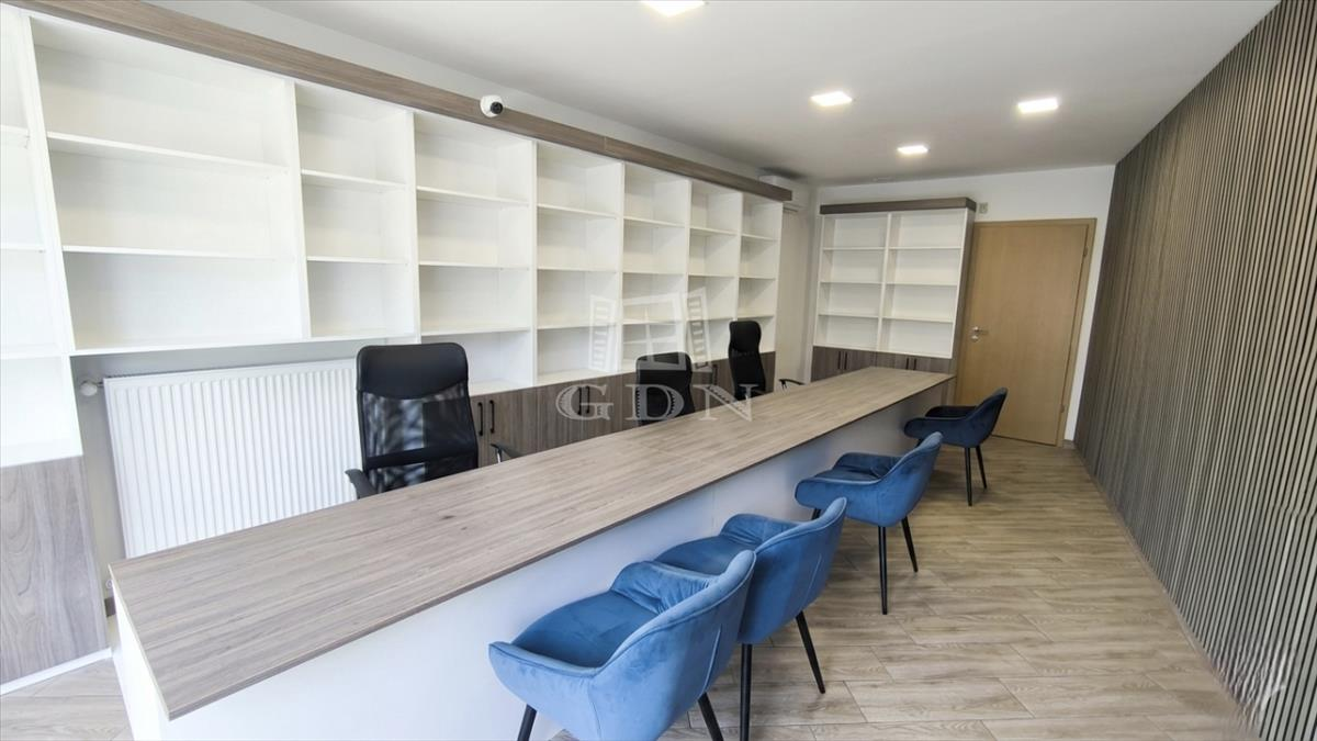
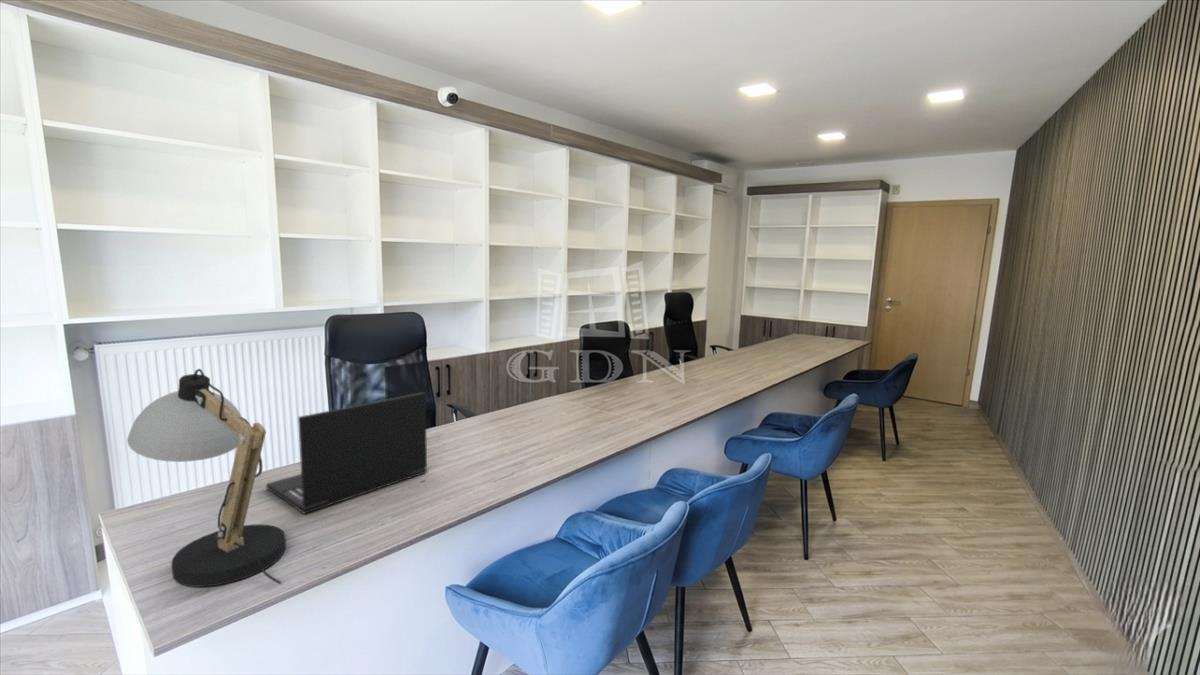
+ laptop [265,391,428,515]
+ desk lamp [126,368,287,588]
